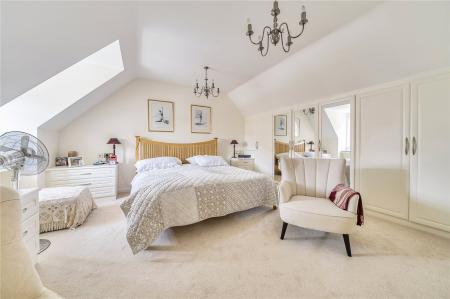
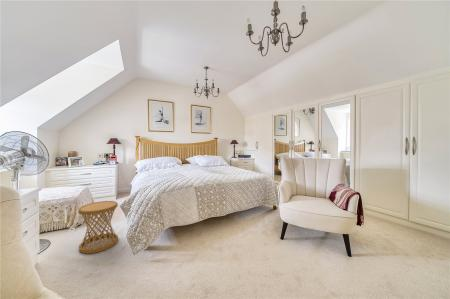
+ side table [77,200,119,254]
